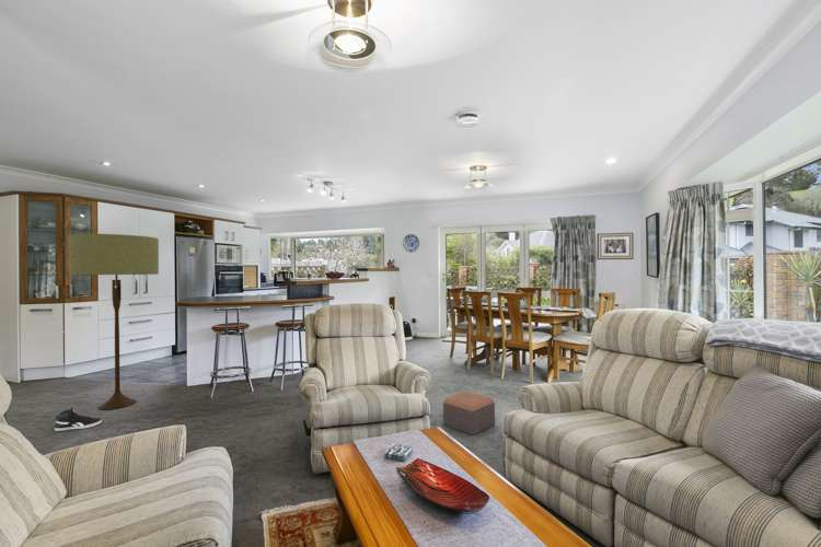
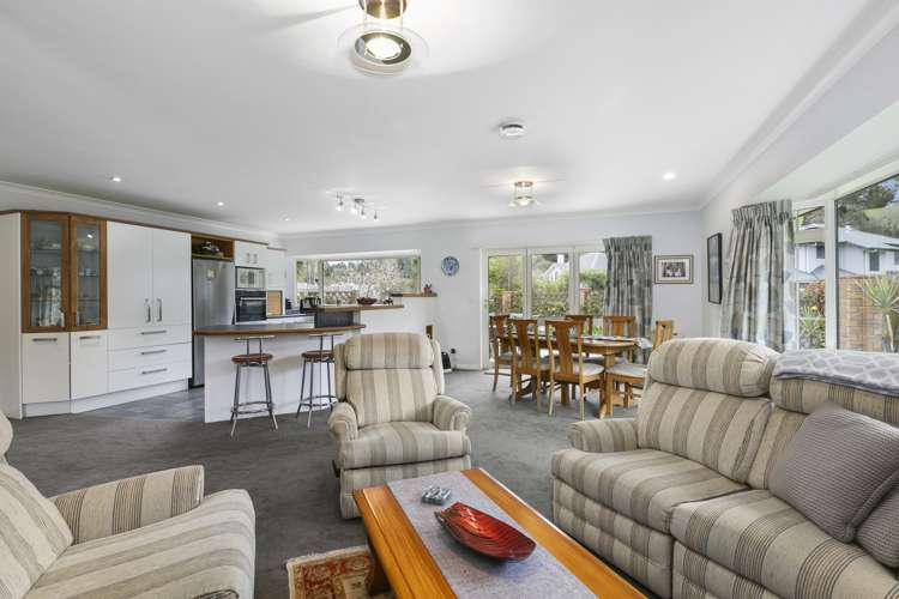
- footstool [442,391,496,437]
- floor lamp [68,233,160,410]
- sneaker [54,407,103,432]
